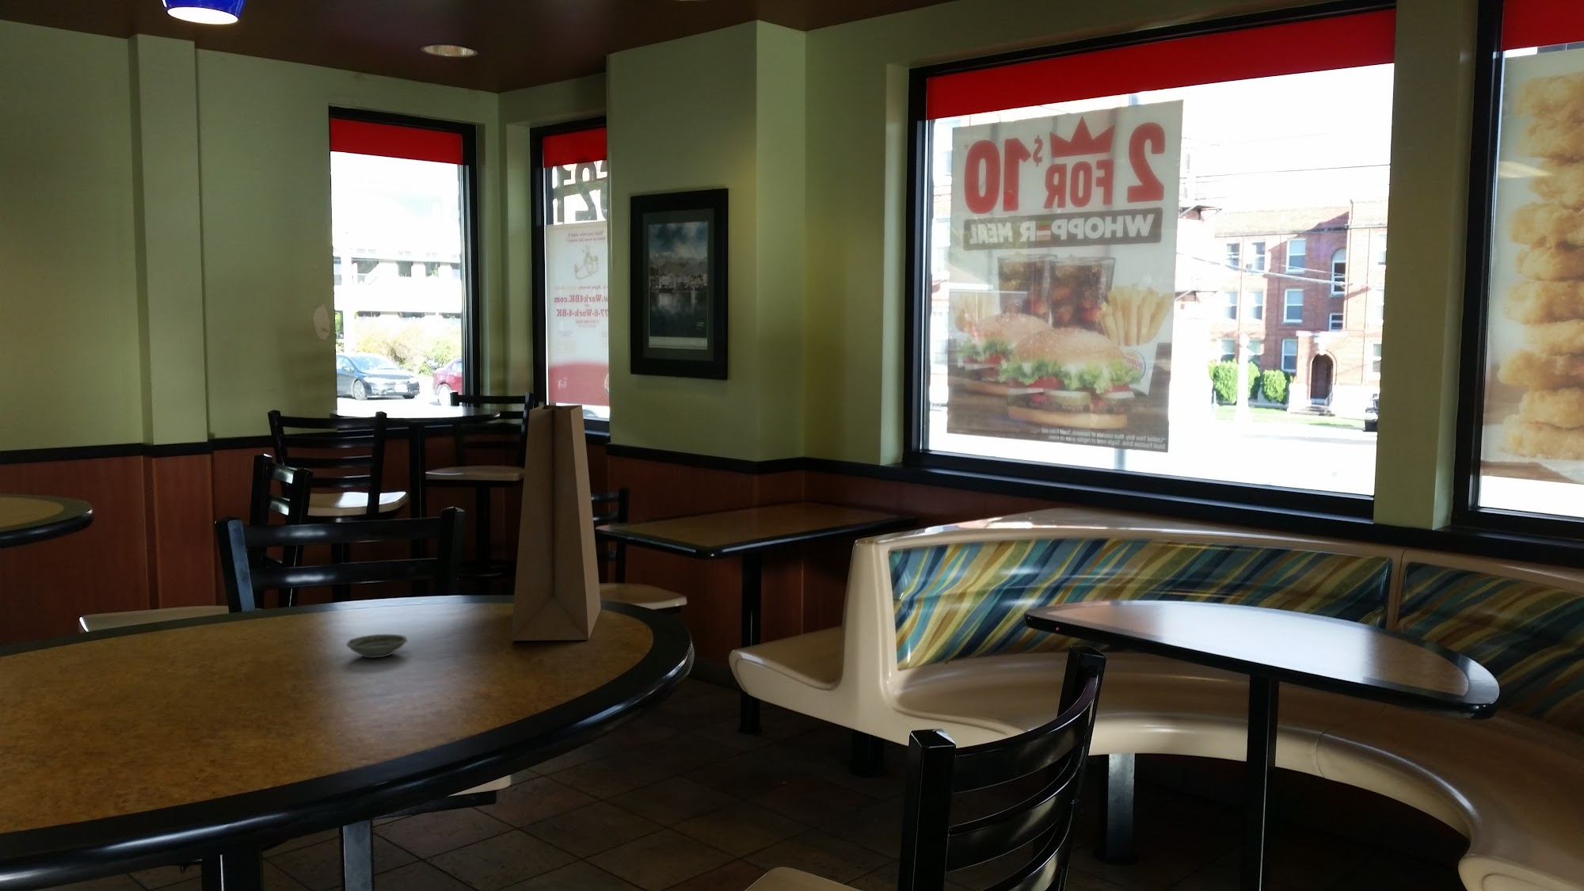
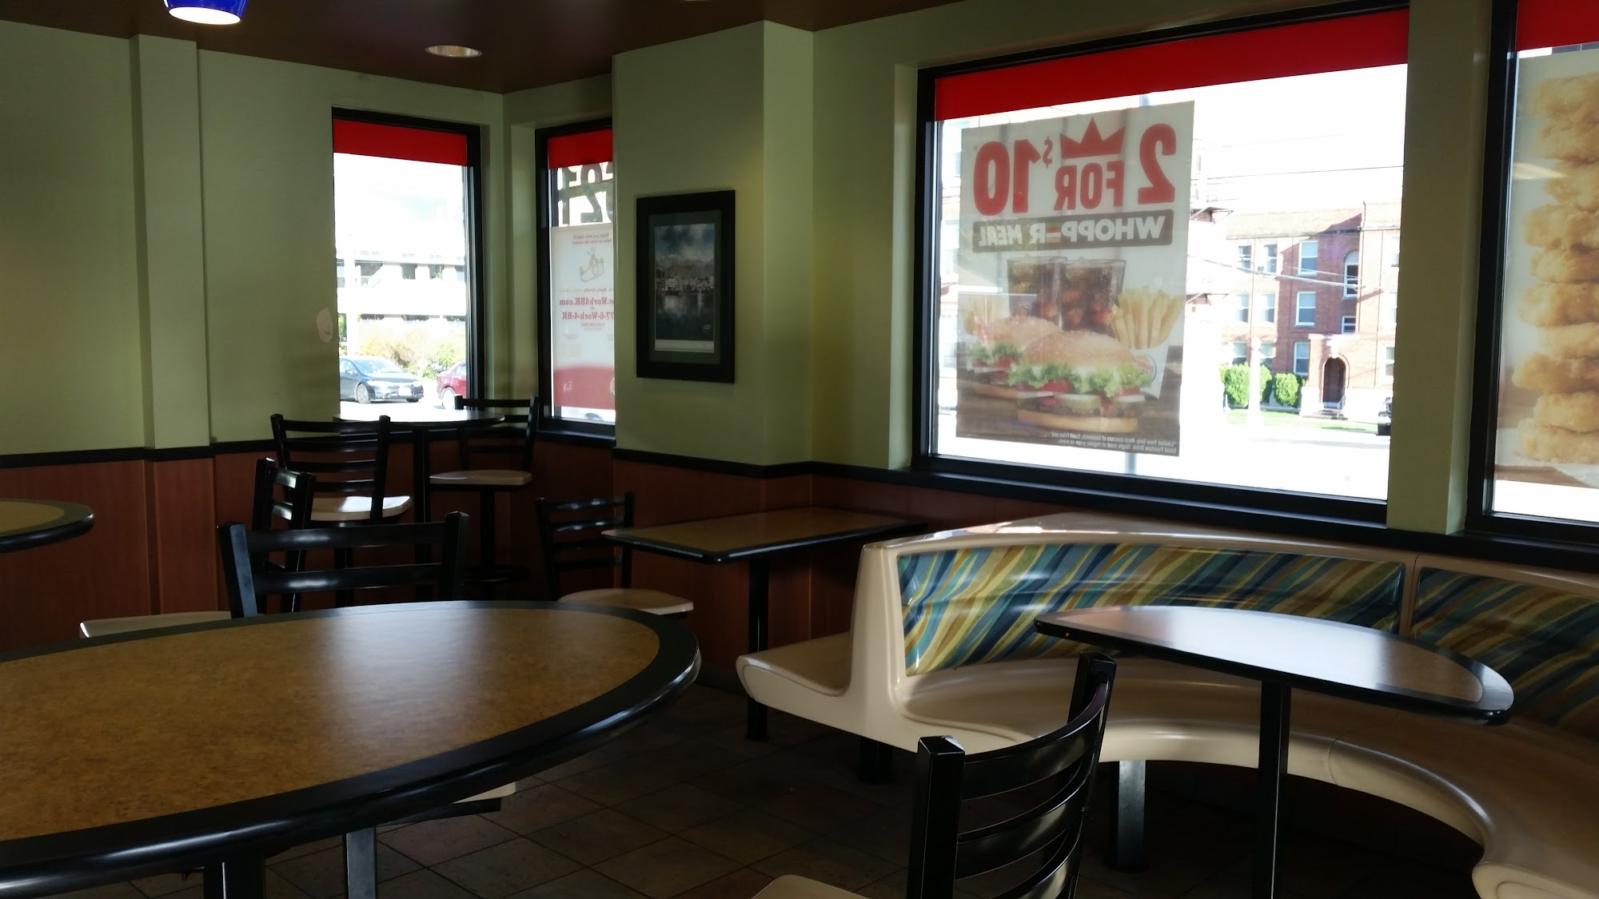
- saucer [345,633,408,659]
- paper bag [511,404,602,642]
